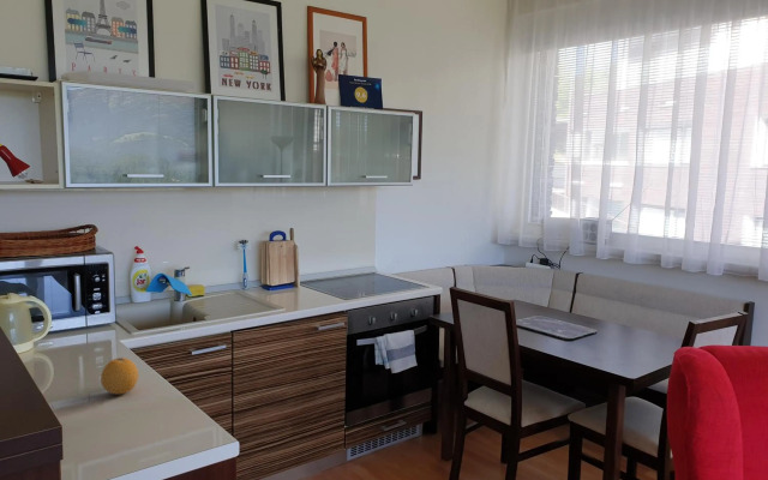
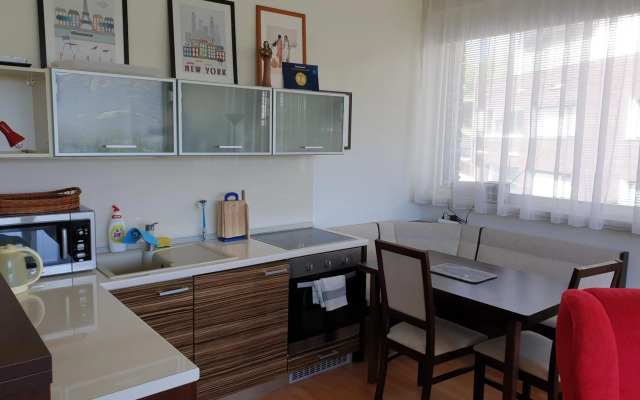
- fruit [100,356,139,395]
